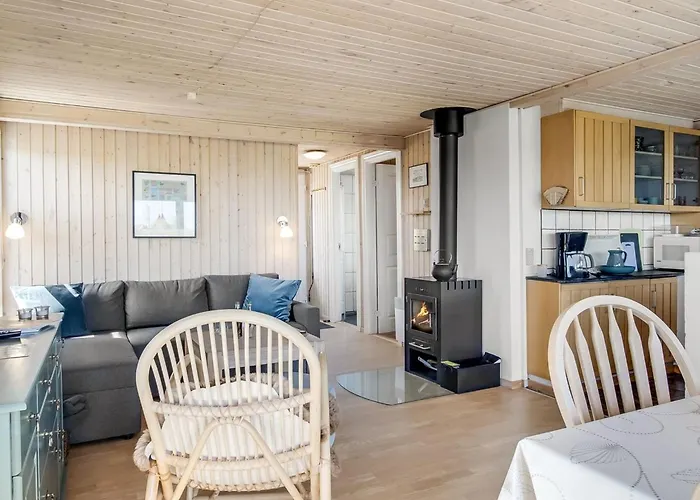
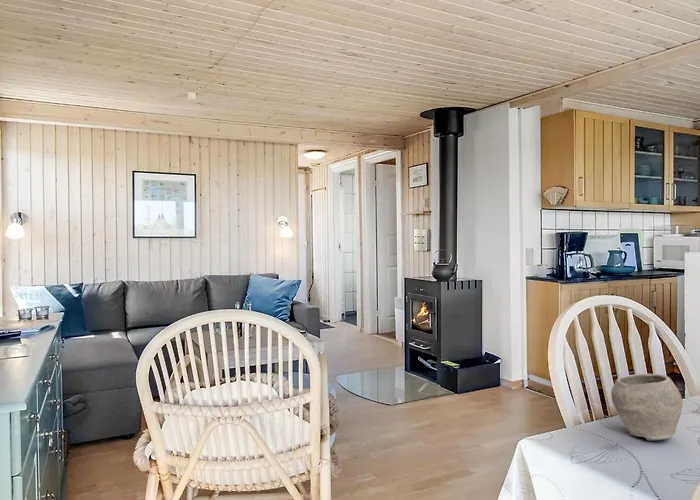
+ bowl [610,373,684,441]
